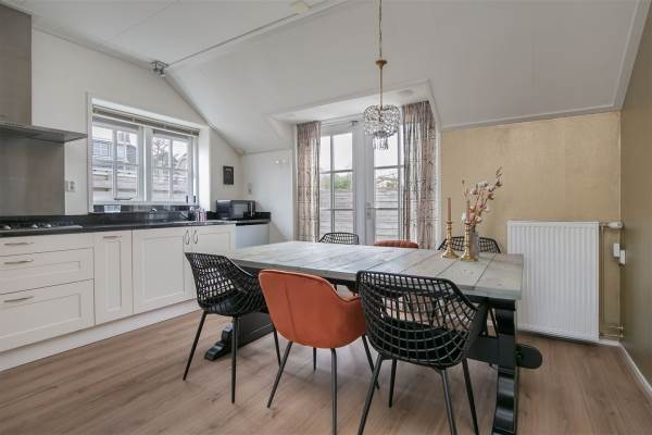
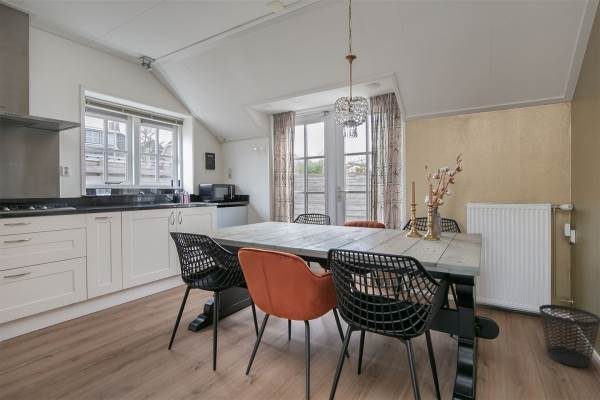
+ wastebasket [538,304,600,368]
